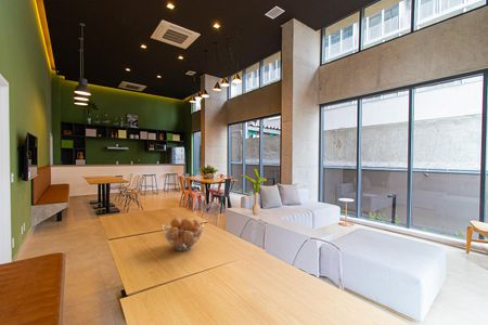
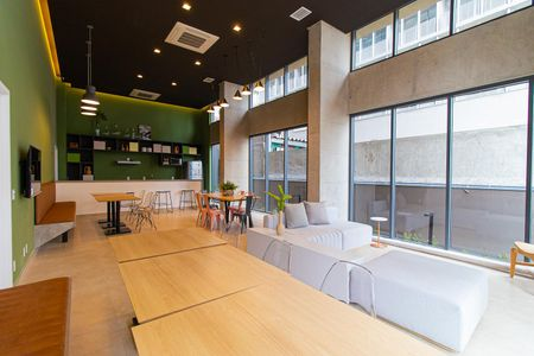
- fruit basket [162,217,205,251]
